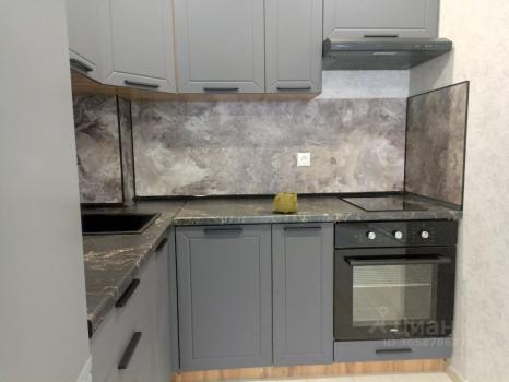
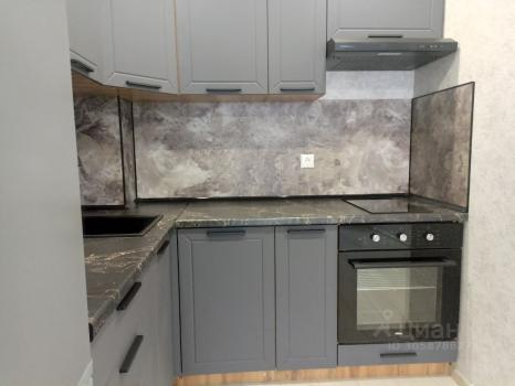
- teapot [272,189,299,214]
